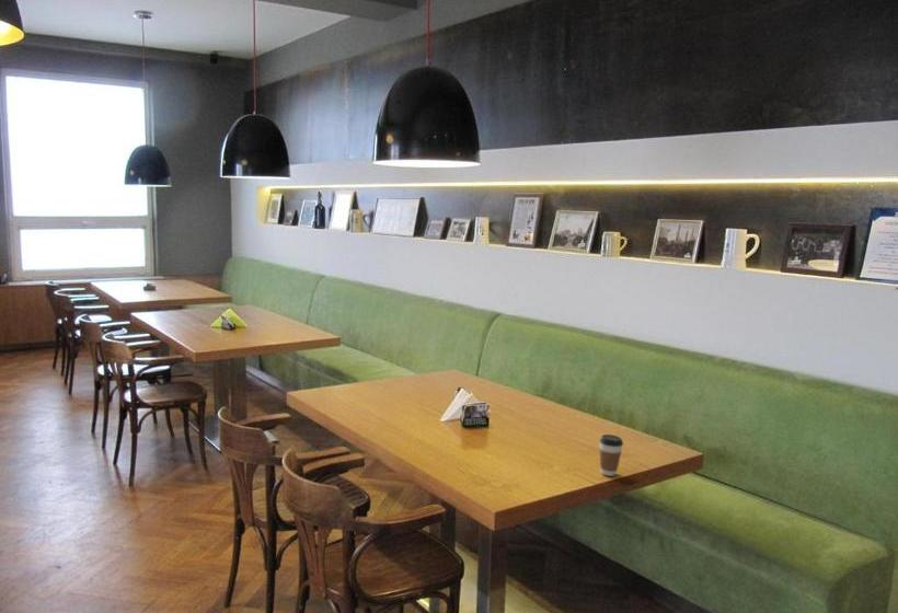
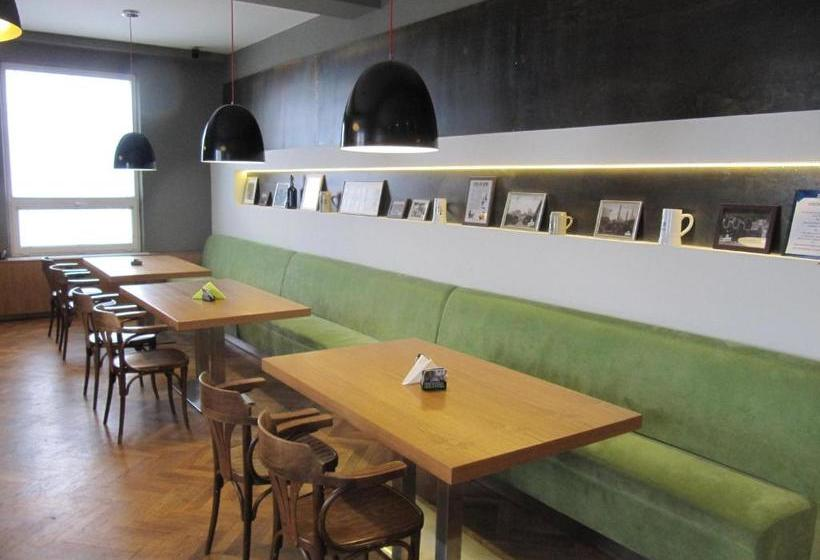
- coffee cup [598,433,624,477]
